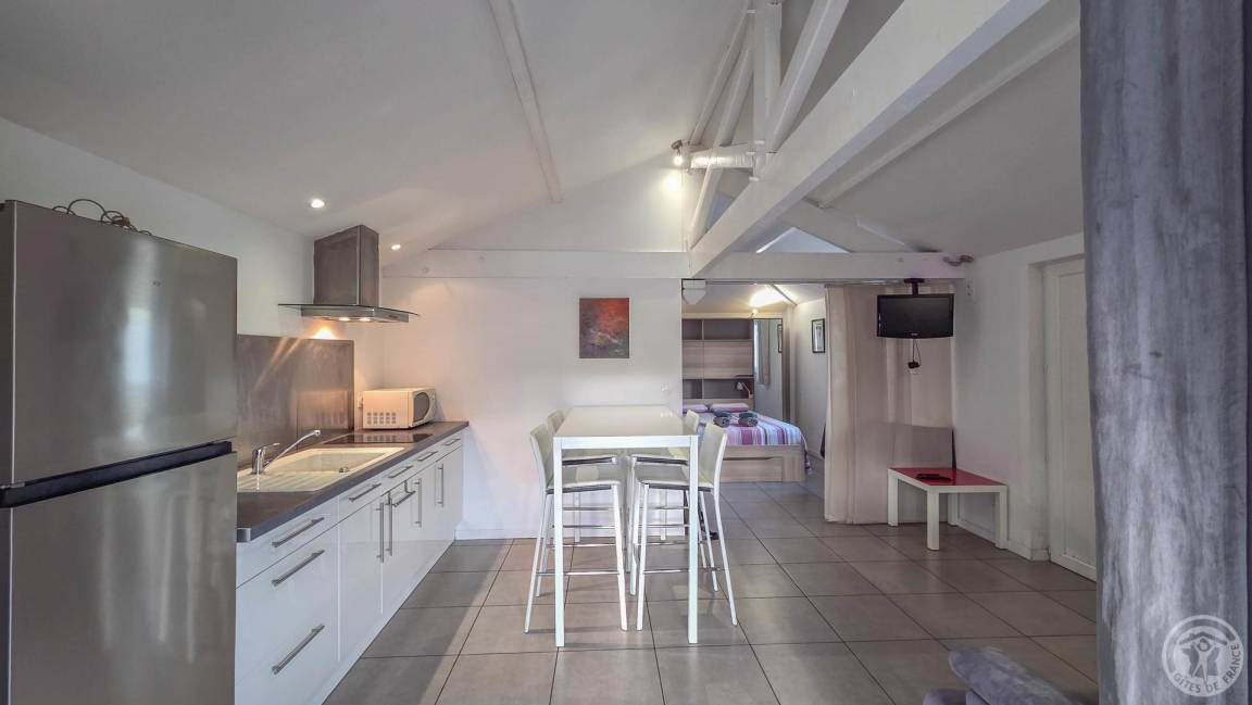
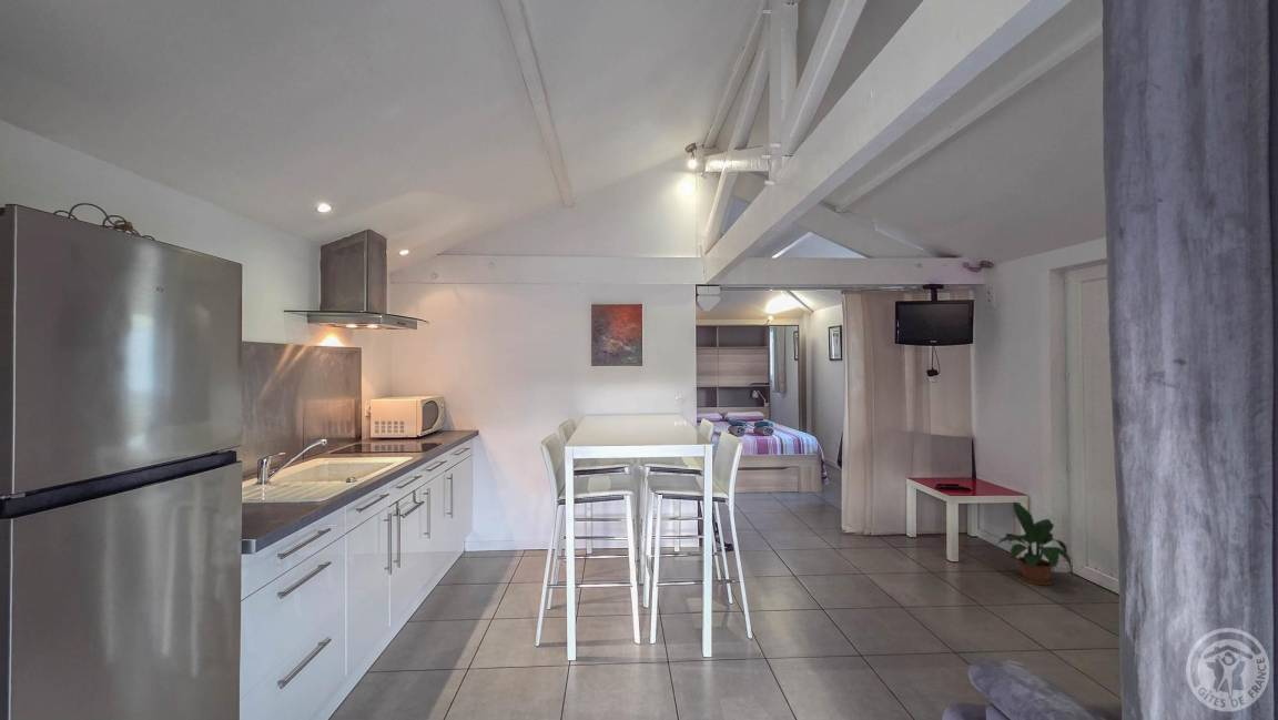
+ potted plant [992,501,1073,586]
